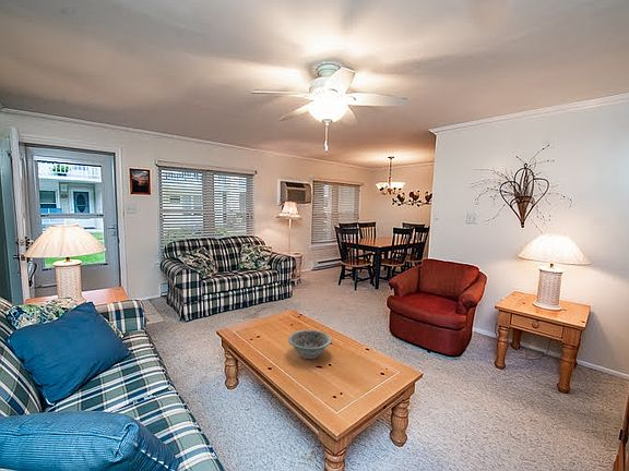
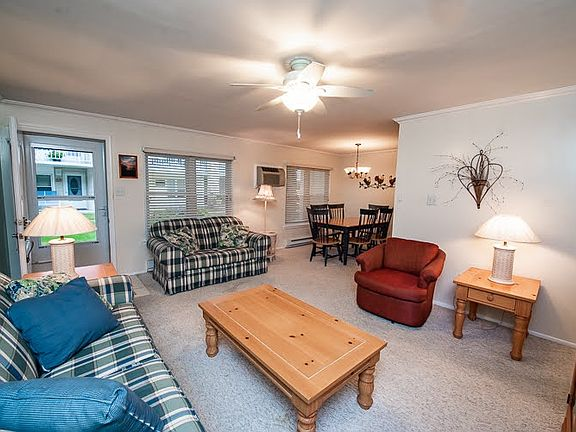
- decorative bowl [287,329,333,360]
